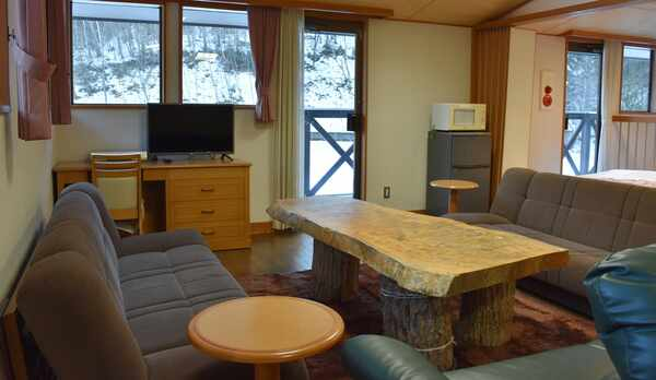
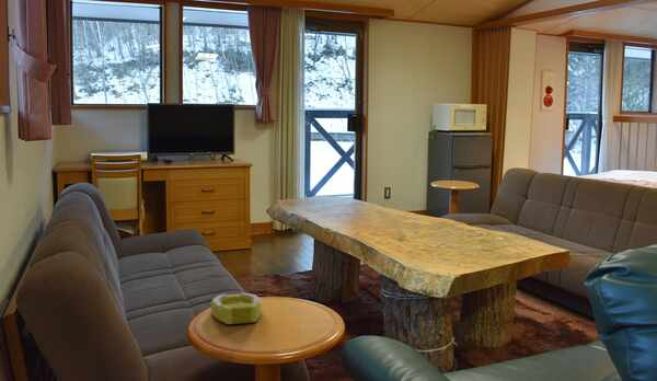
+ ashtray [210,292,262,325]
